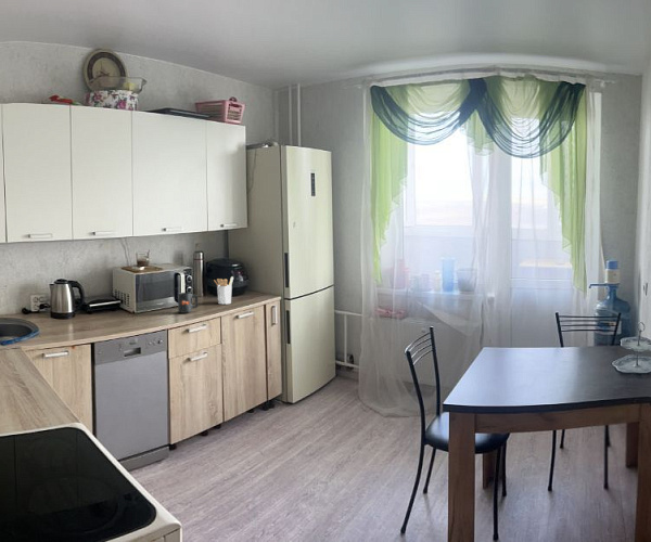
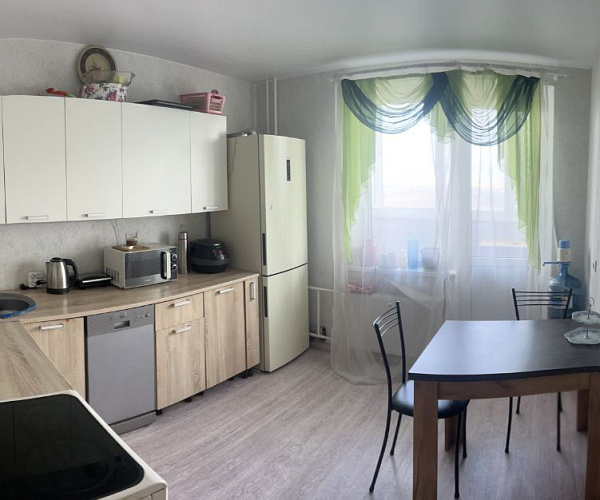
- utensil holder [214,275,234,306]
- mug [177,292,199,313]
